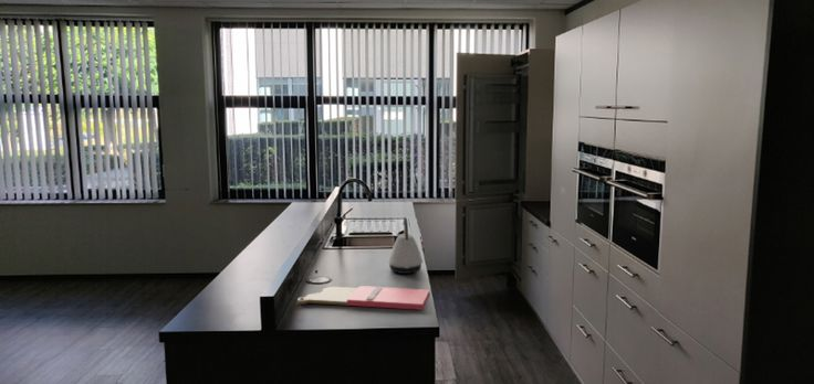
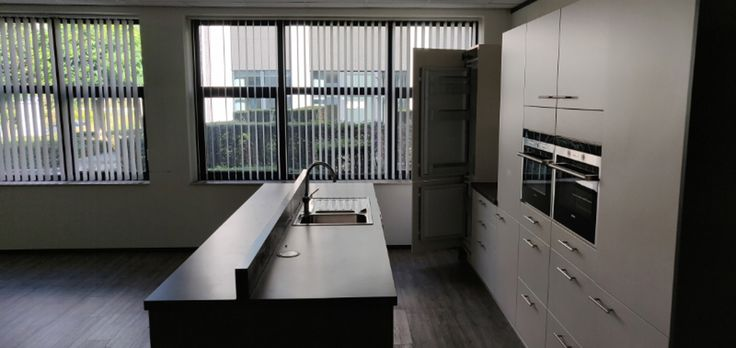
- kettle [387,216,424,275]
- cutting board [296,285,431,311]
